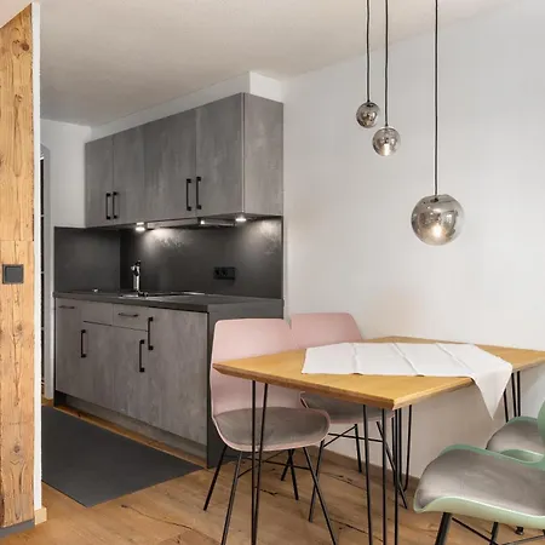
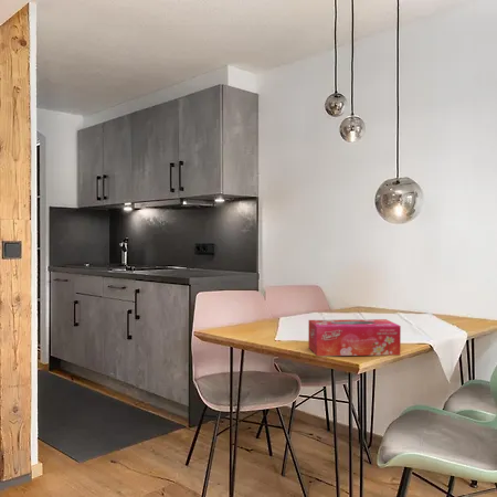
+ tissue box [307,318,402,357]
